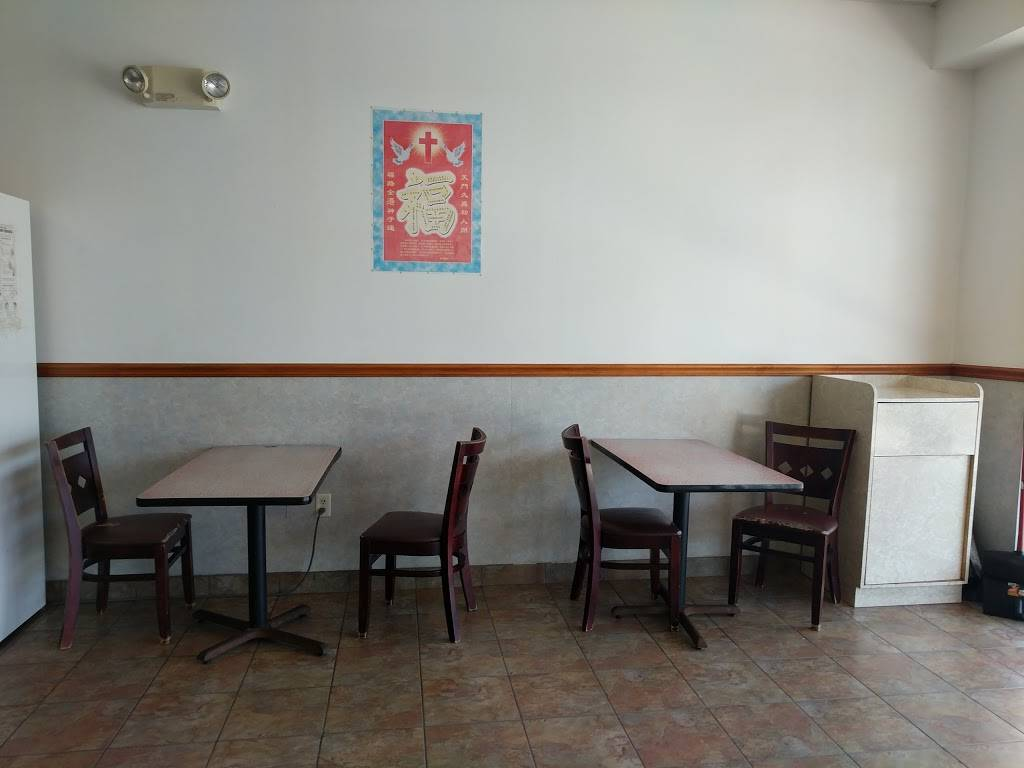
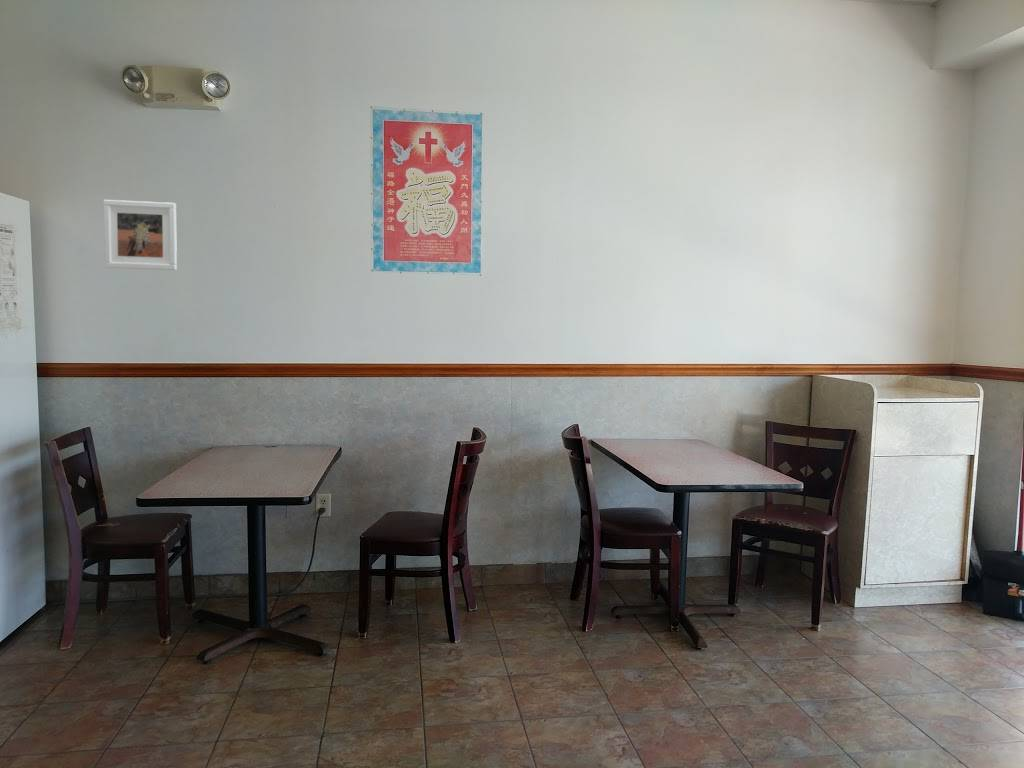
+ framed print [103,199,178,271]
